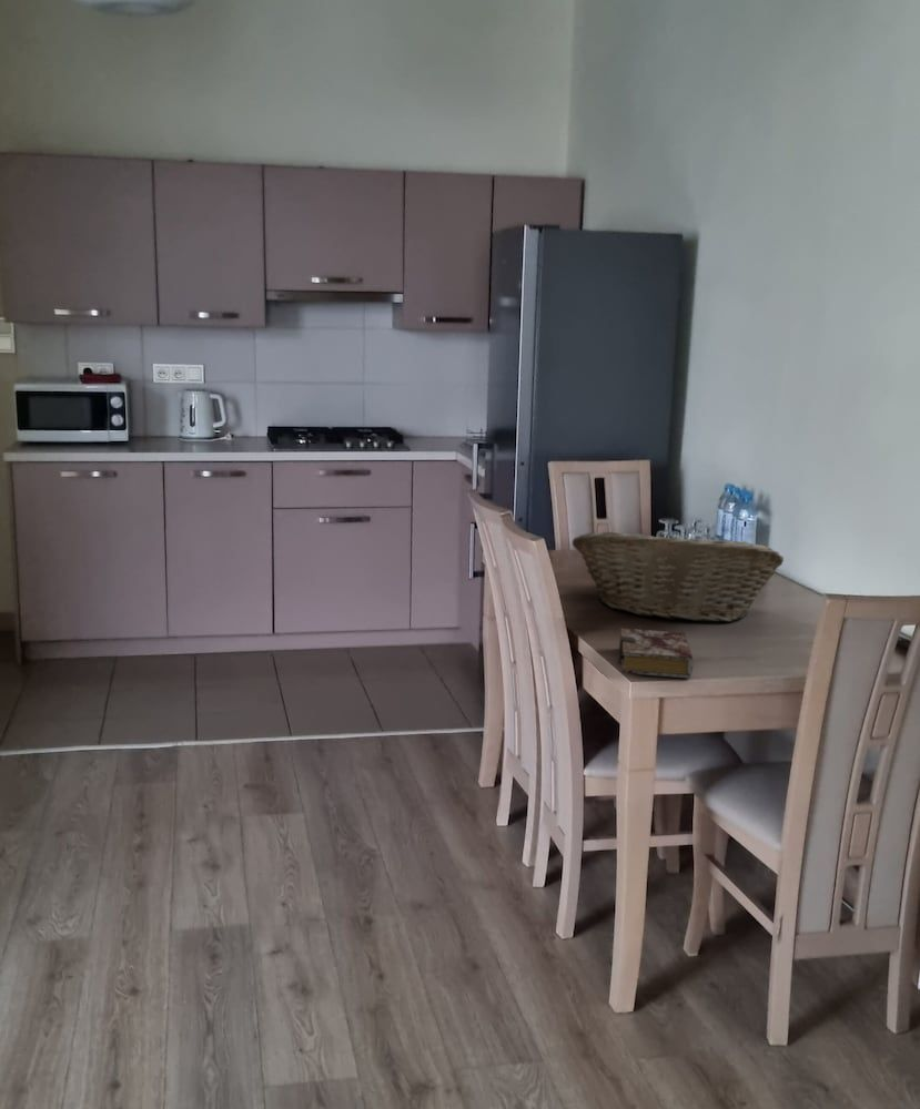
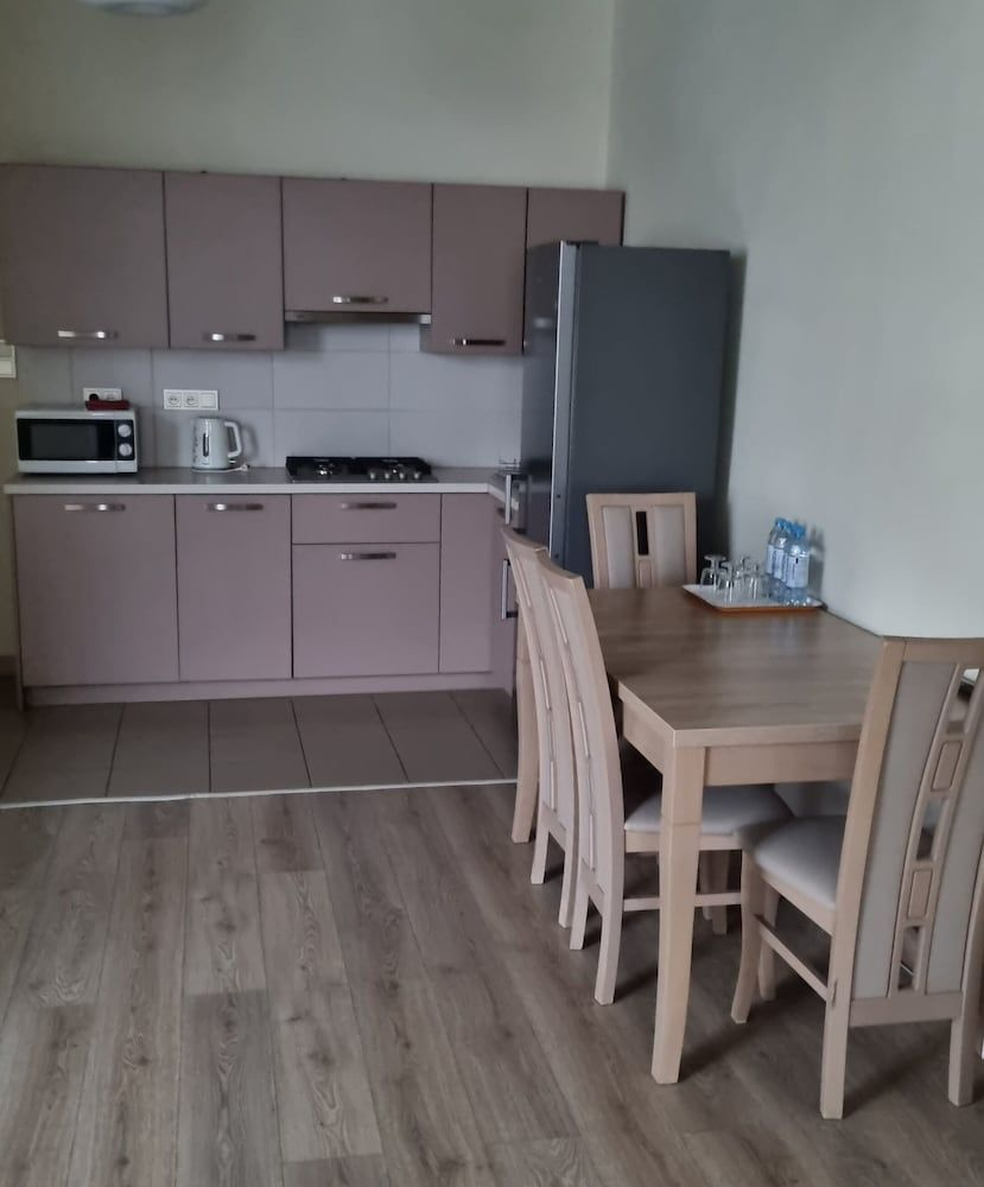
- fruit basket [572,529,785,623]
- book [617,627,694,680]
